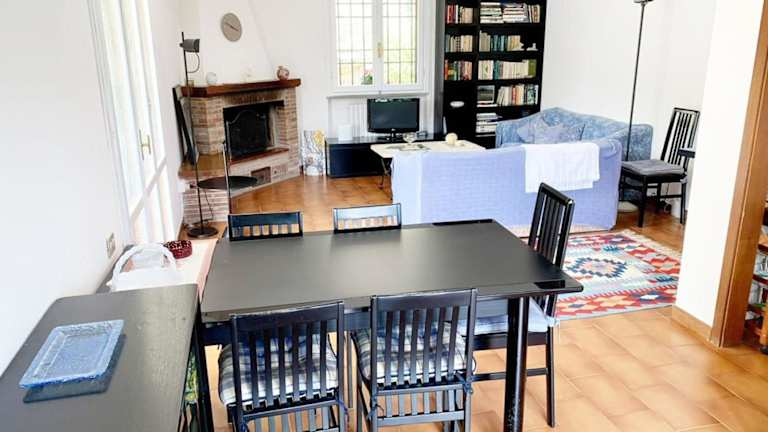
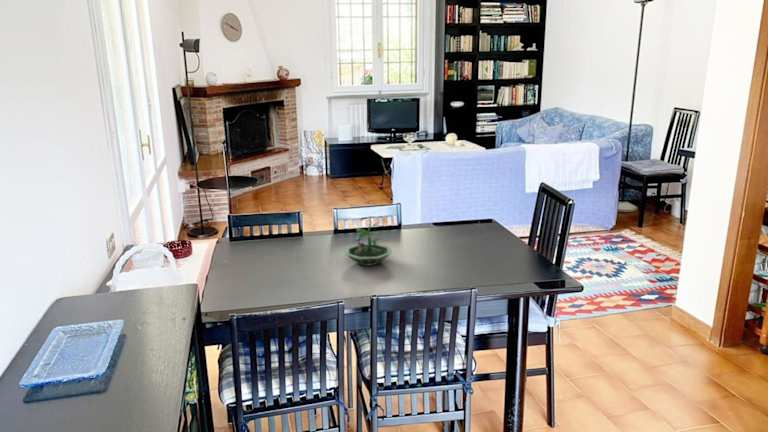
+ terrarium [344,215,393,267]
